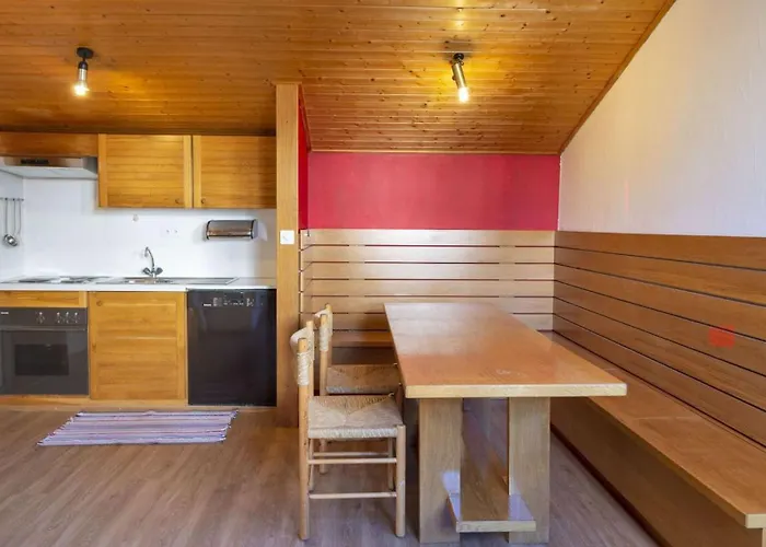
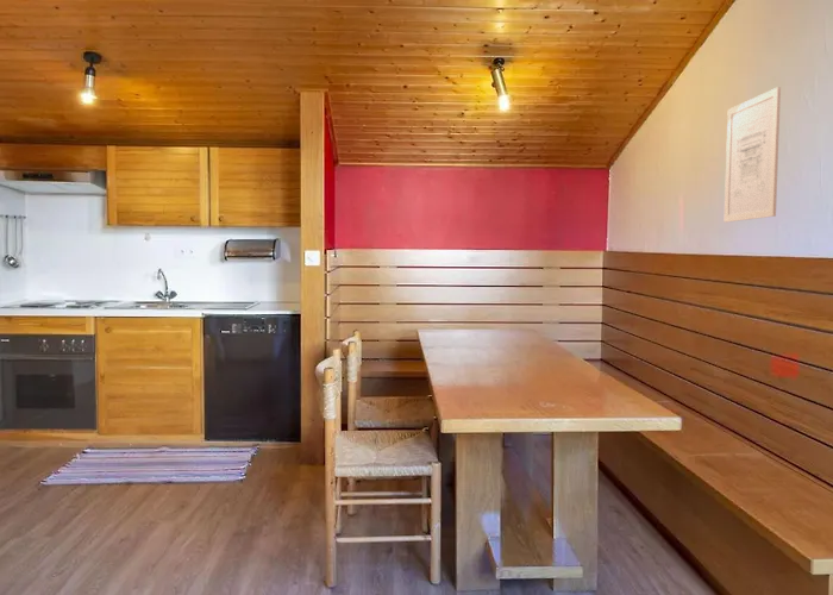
+ wall art [724,86,782,224]
